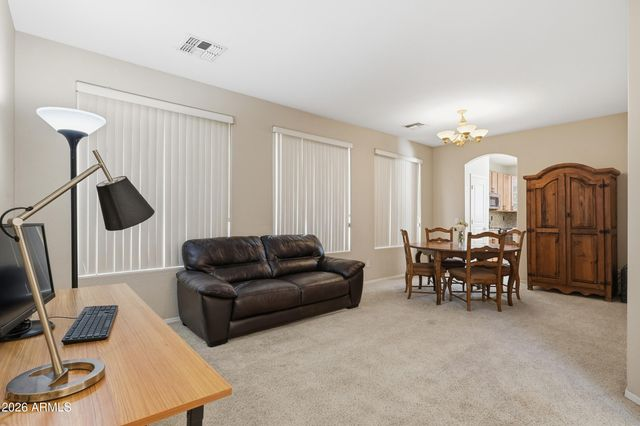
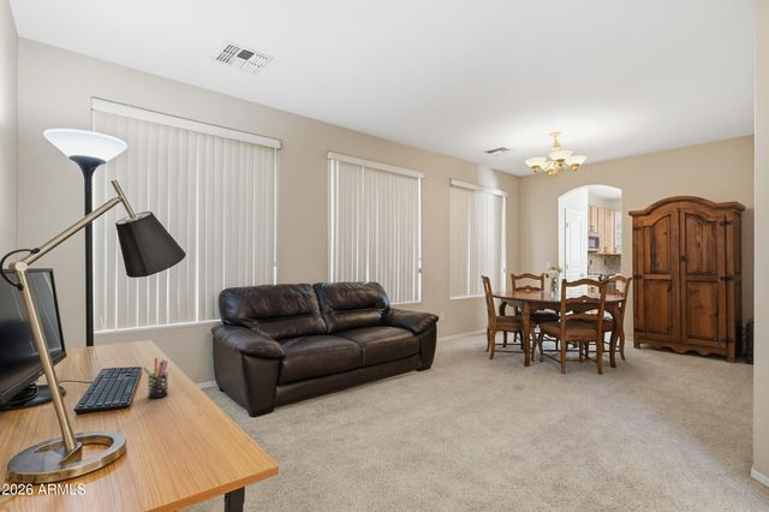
+ pen holder [142,357,169,399]
